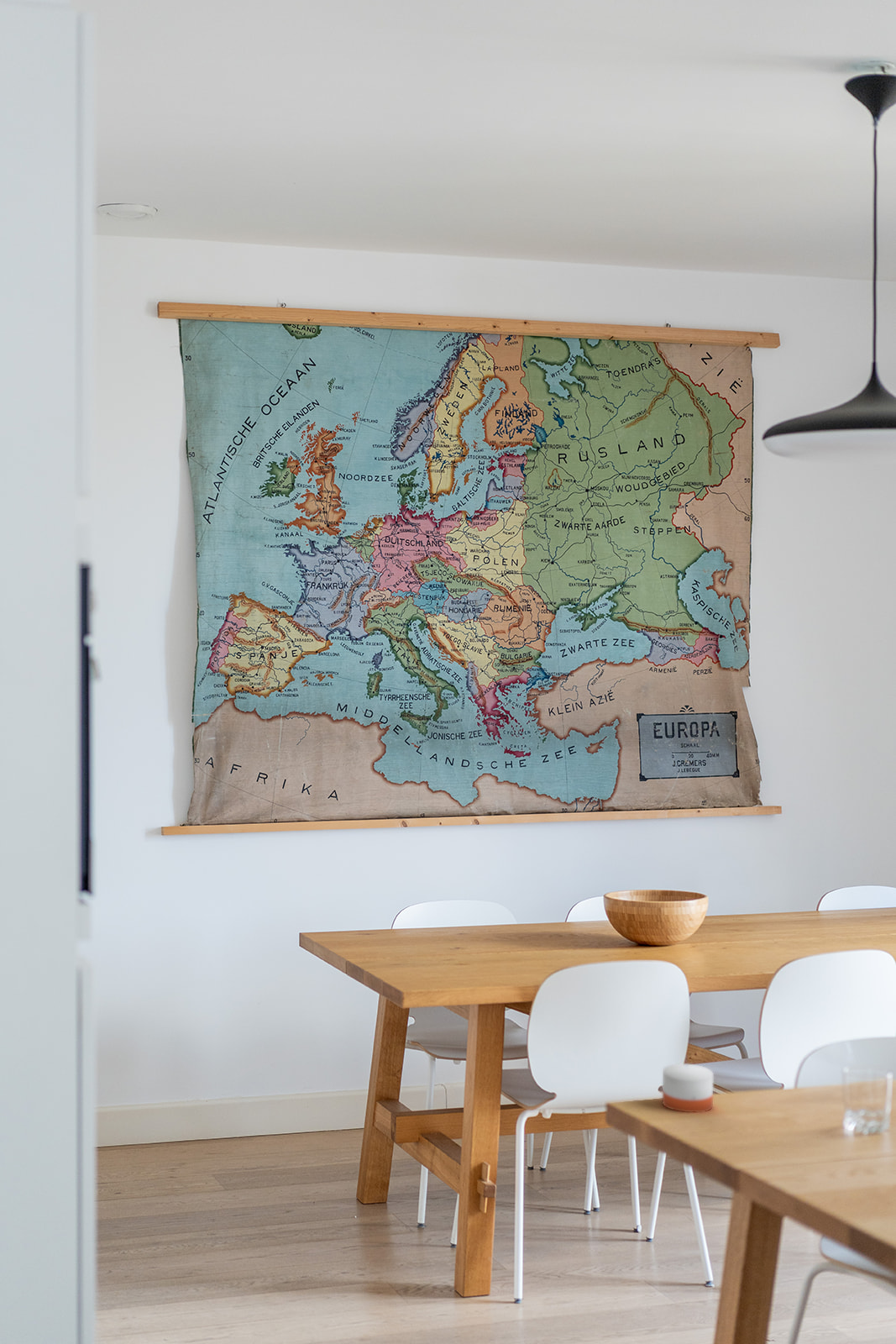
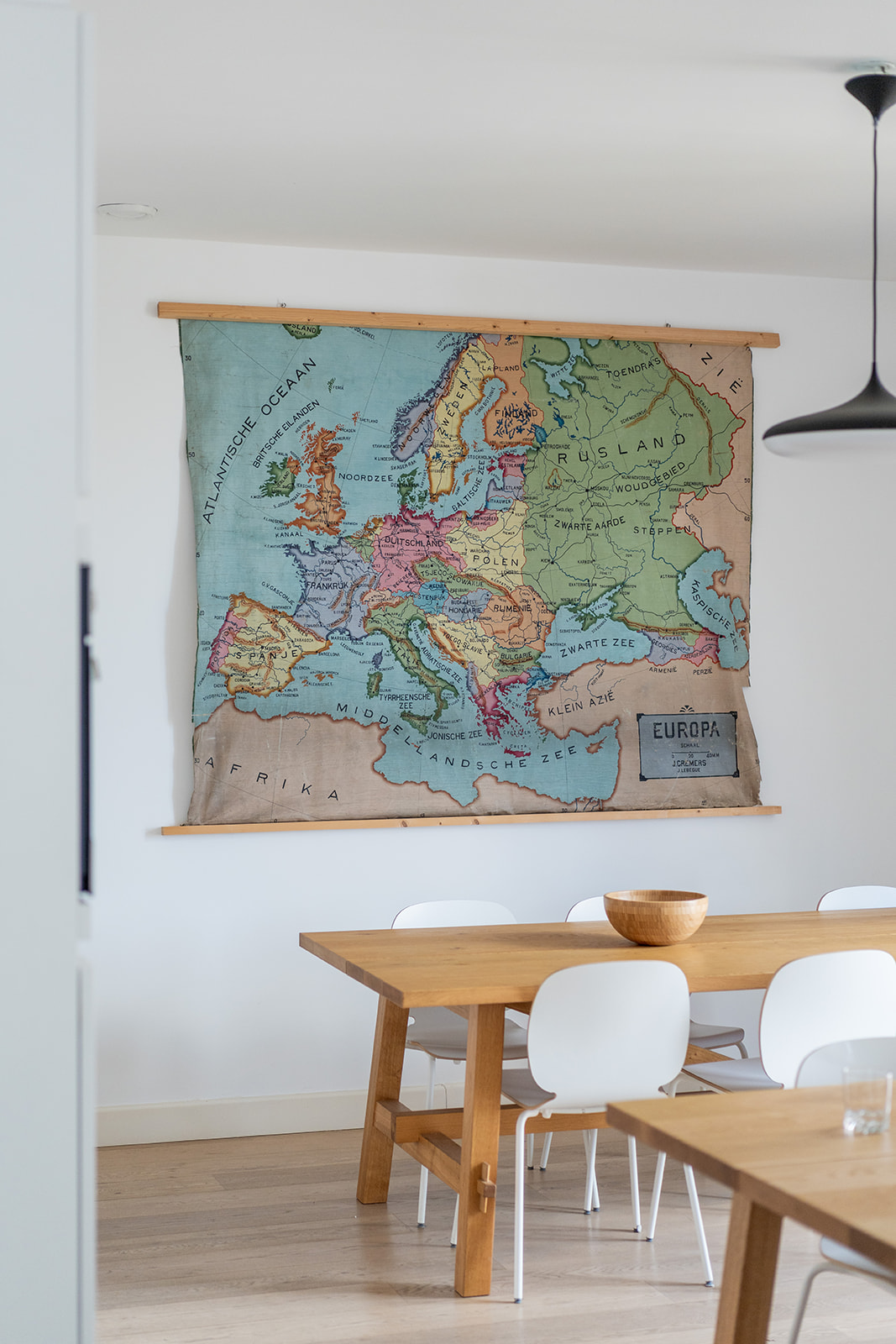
- candle [662,1056,715,1113]
